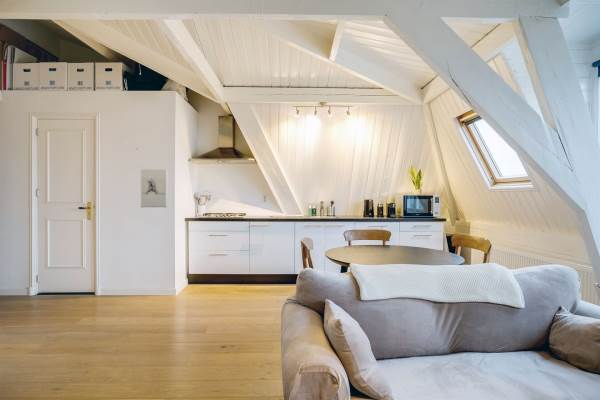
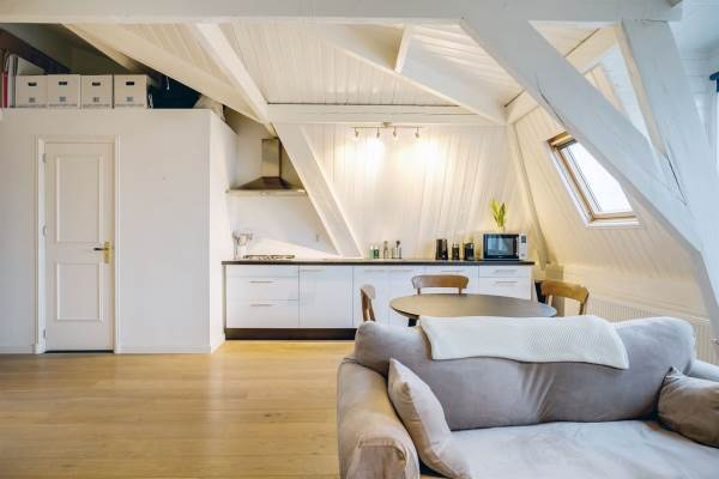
- wall sculpture [140,168,169,208]
